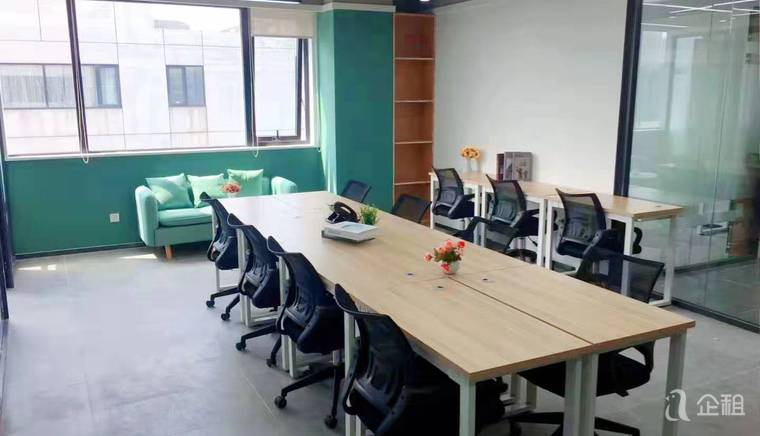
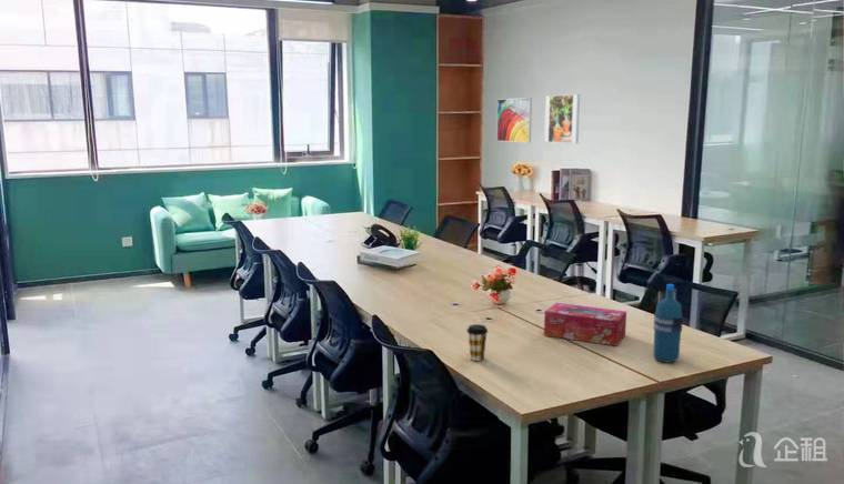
+ water bottle [652,283,684,364]
+ tissue box [543,302,627,347]
+ coffee cup [465,323,489,362]
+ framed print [543,93,581,144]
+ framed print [496,97,533,143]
